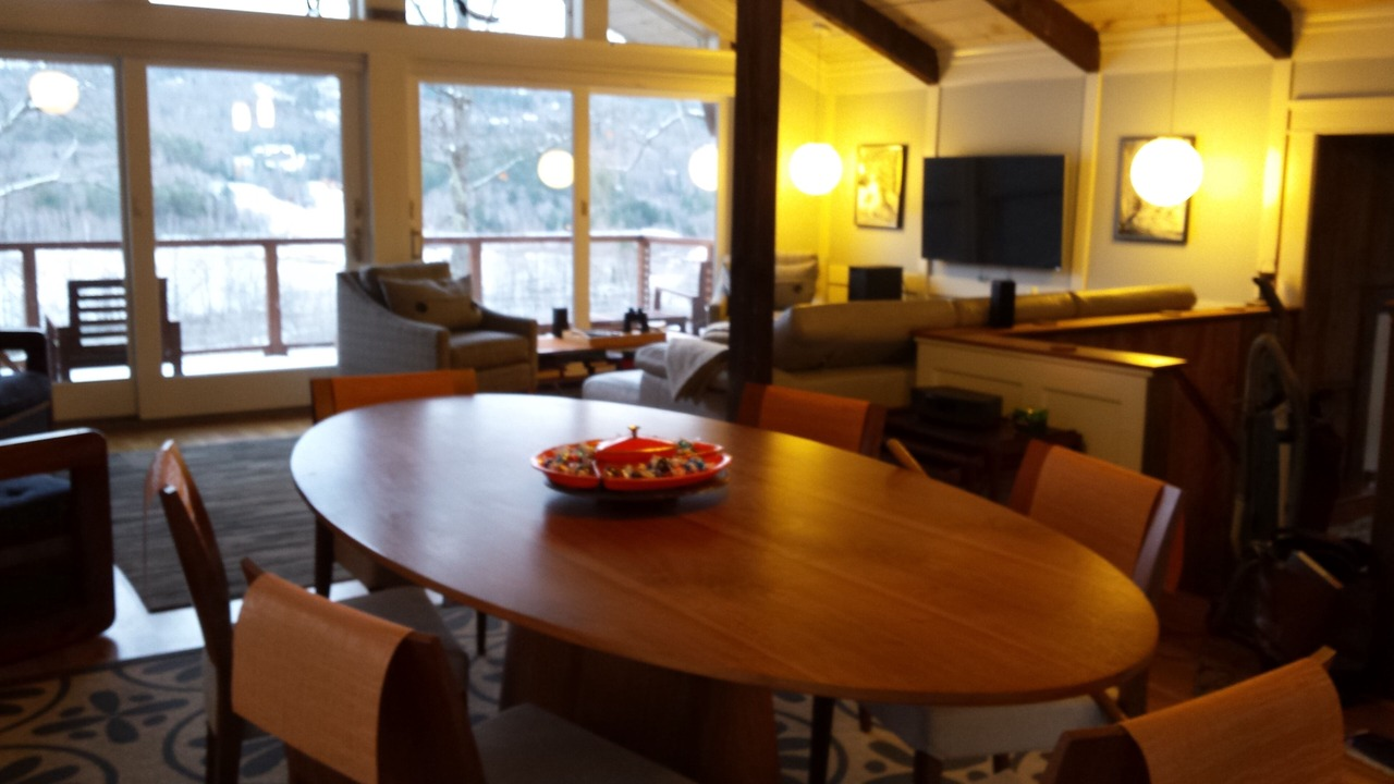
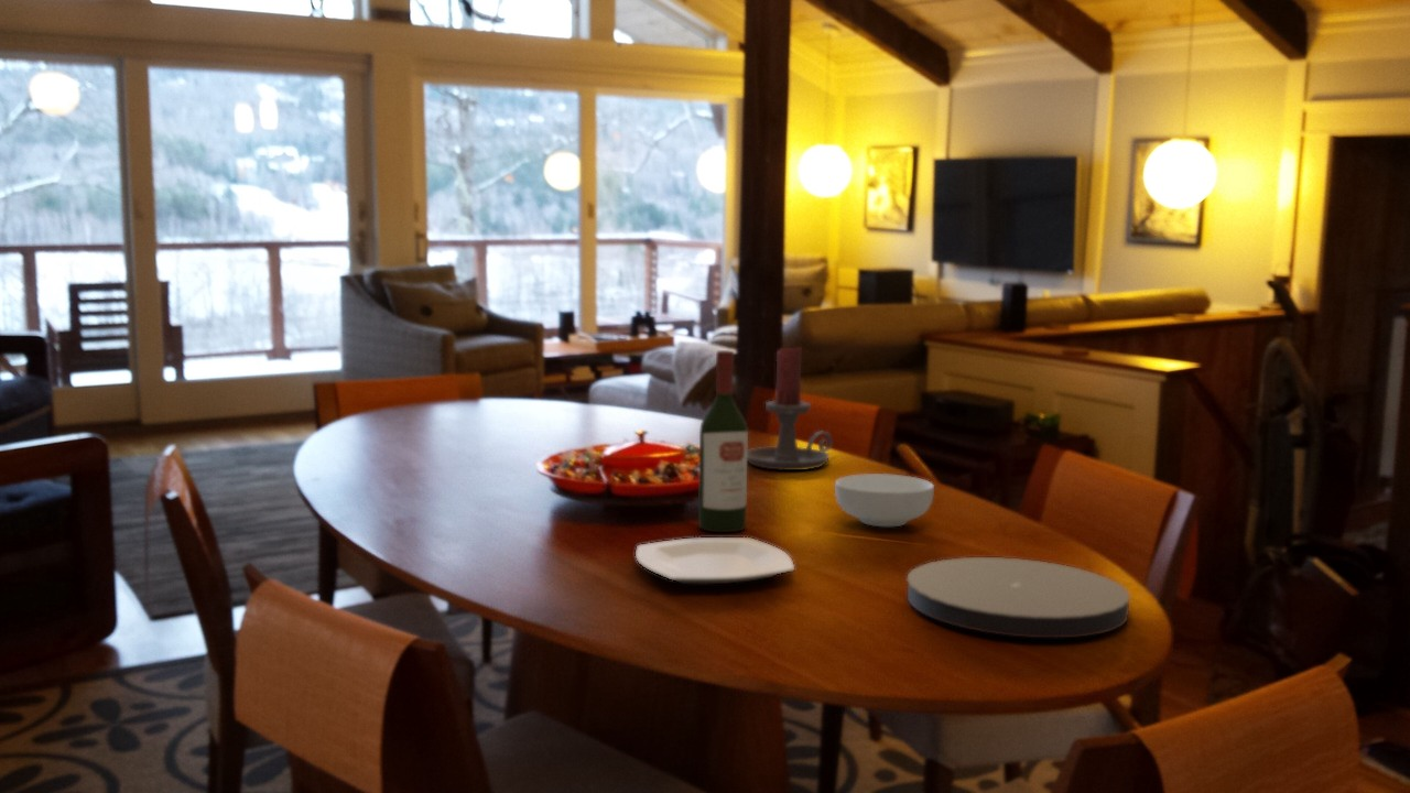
+ plate [907,556,1131,639]
+ cereal bowl [834,472,935,528]
+ wine bottle [697,349,749,533]
+ candle holder [747,345,833,471]
+ plate [634,536,795,585]
